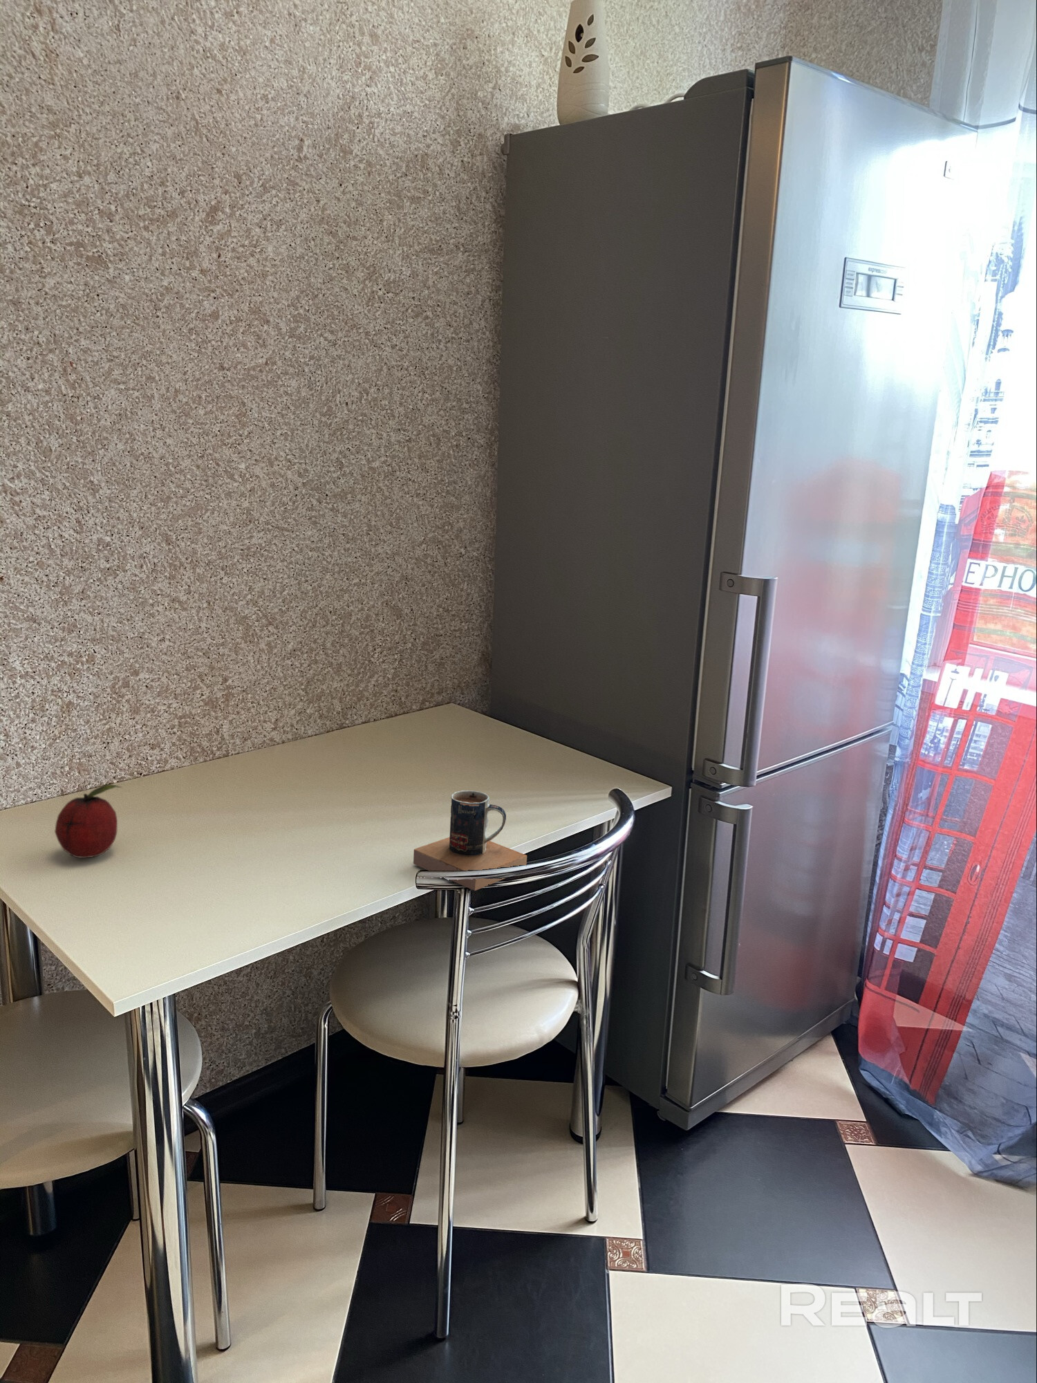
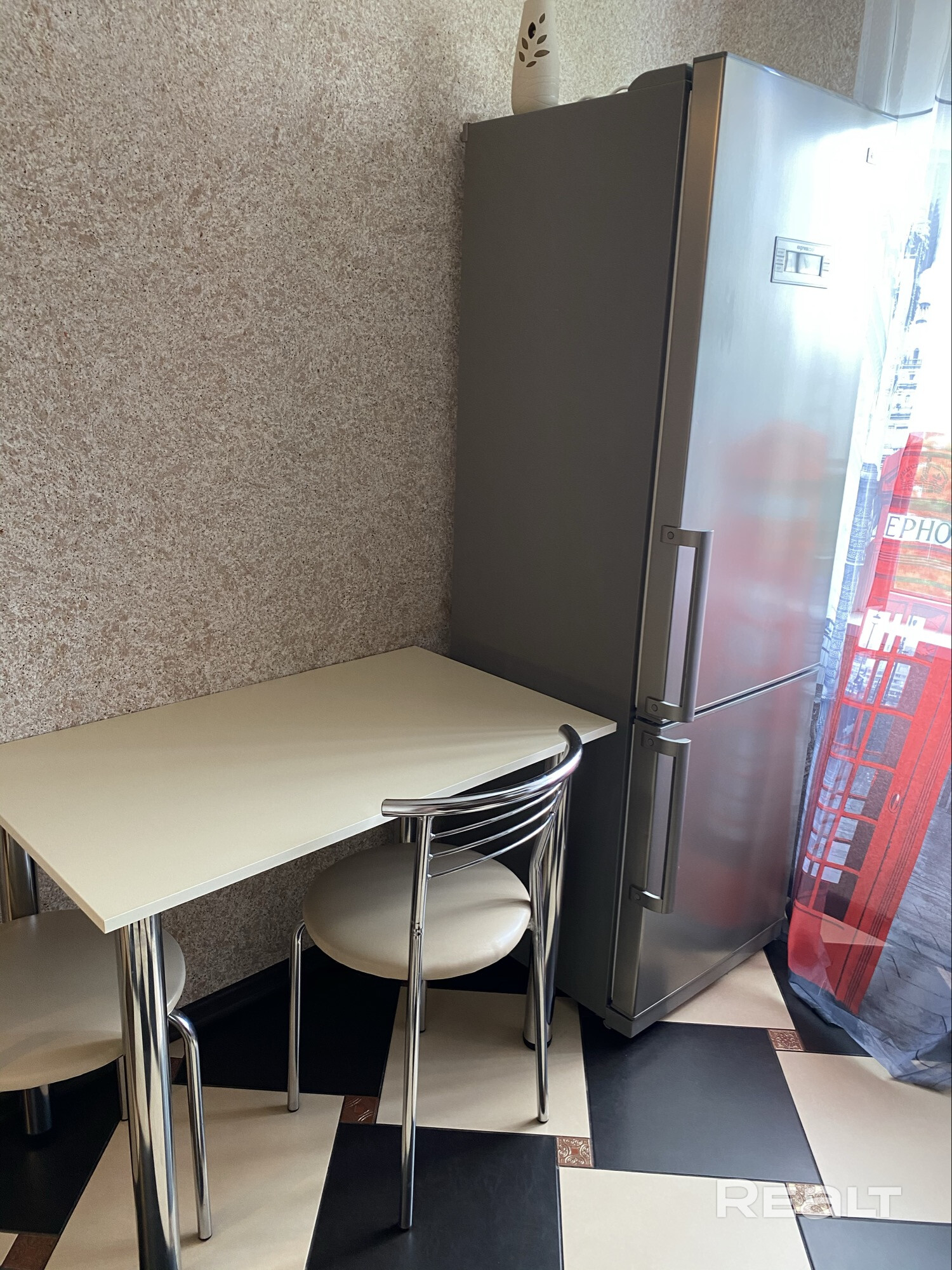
- fruit [54,783,124,859]
- mug [413,790,527,892]
